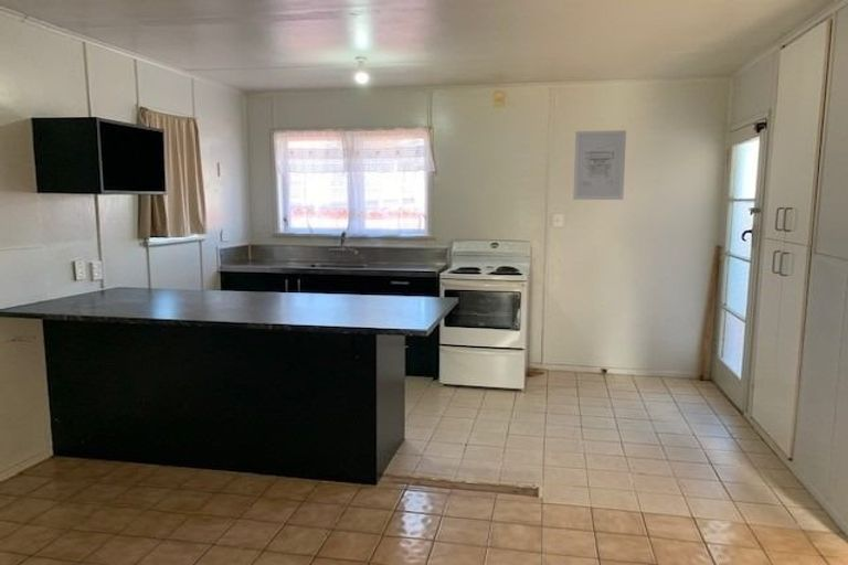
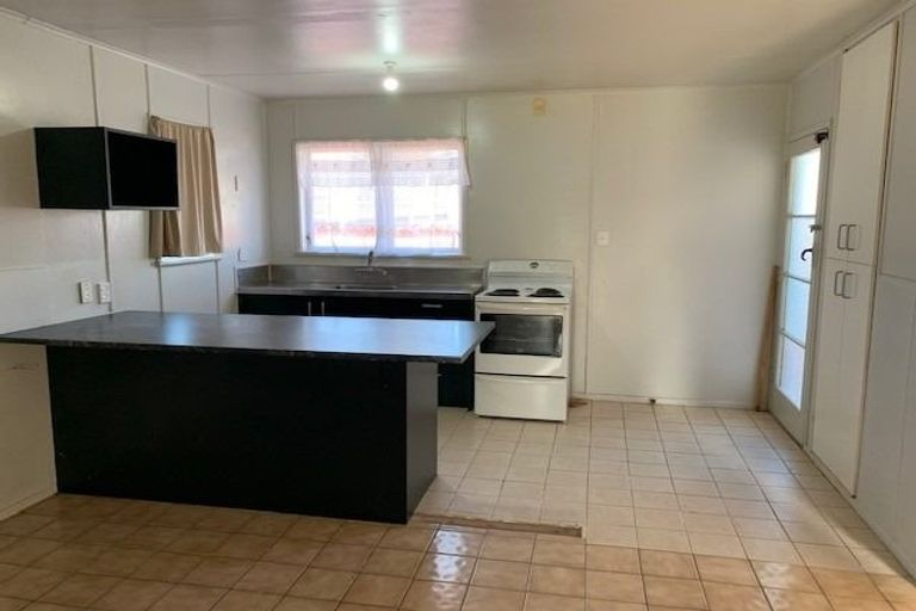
- wall art [572,129,627,201]
